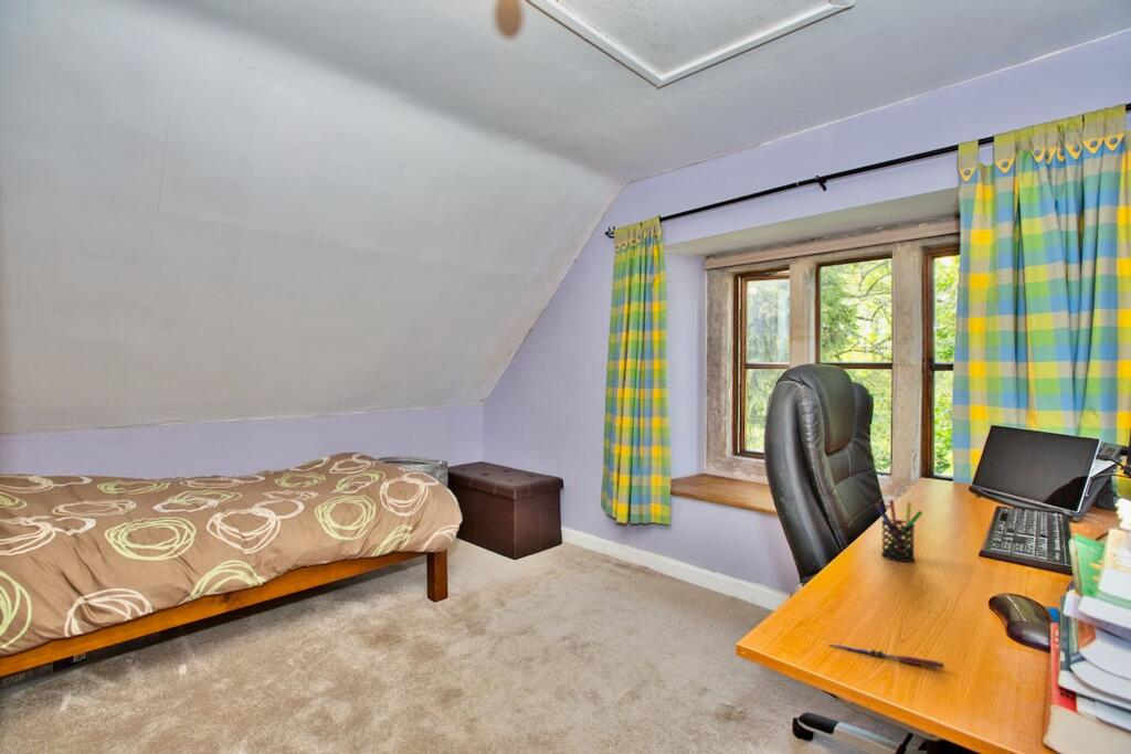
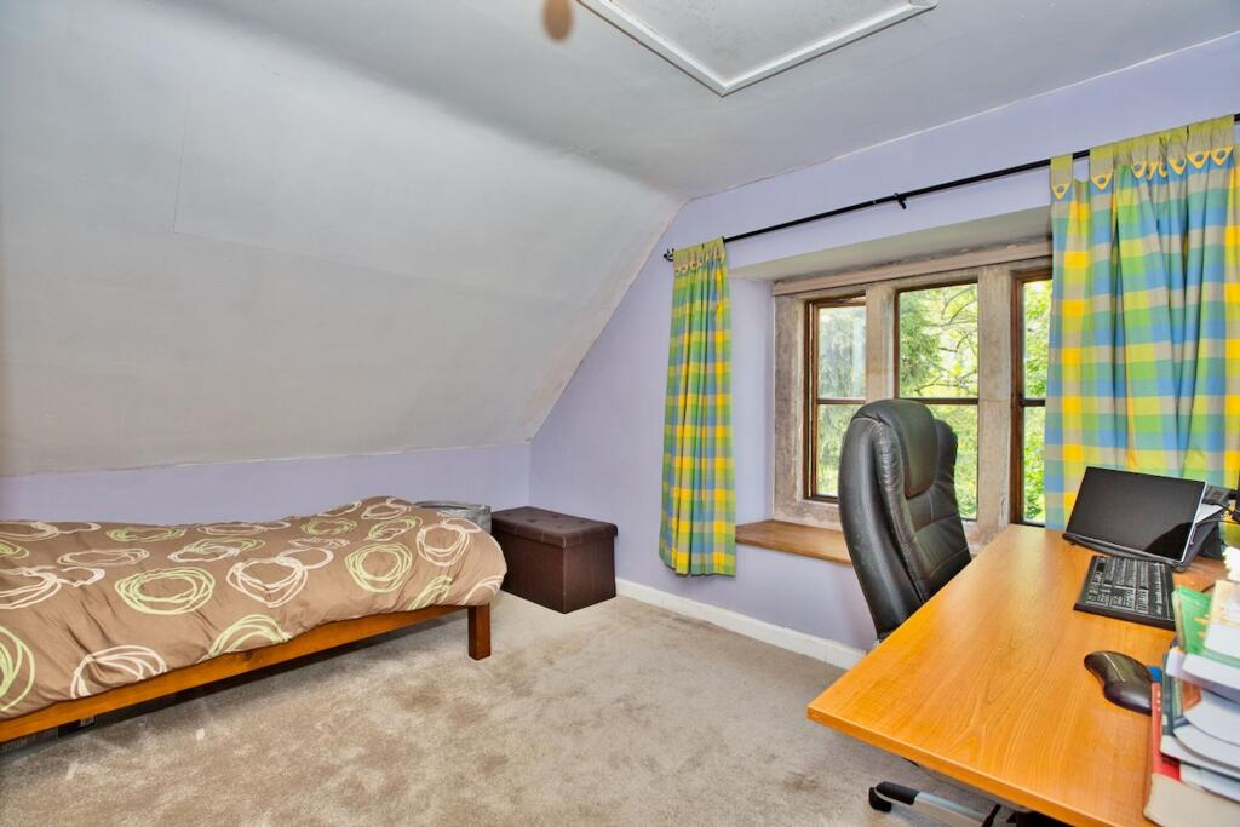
- pen [828,643,945,670]
- pen holder [875,499,923,563]
